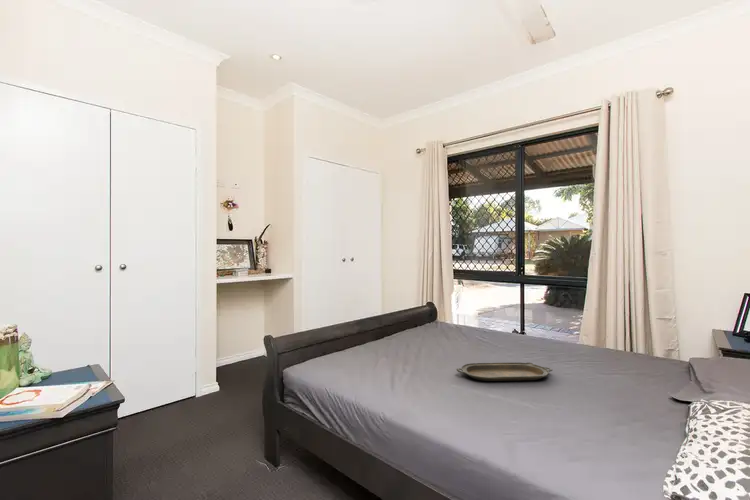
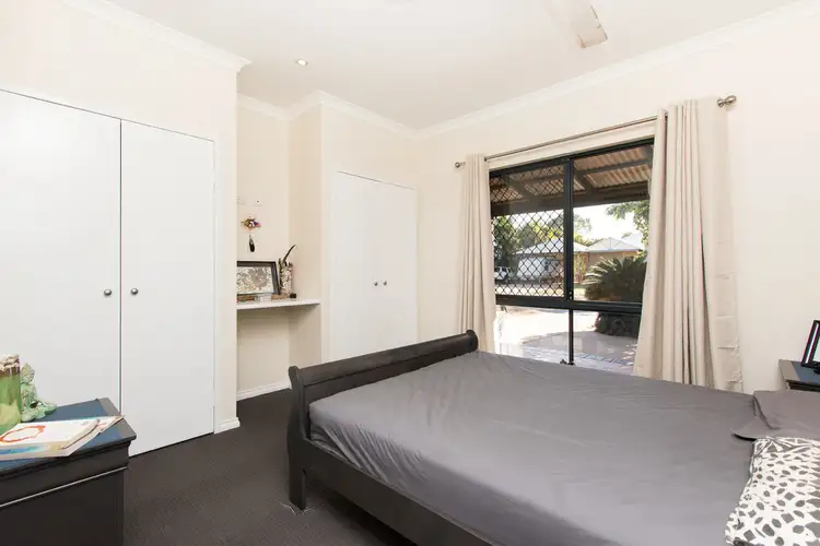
- serving tray [455,362,553,382]
